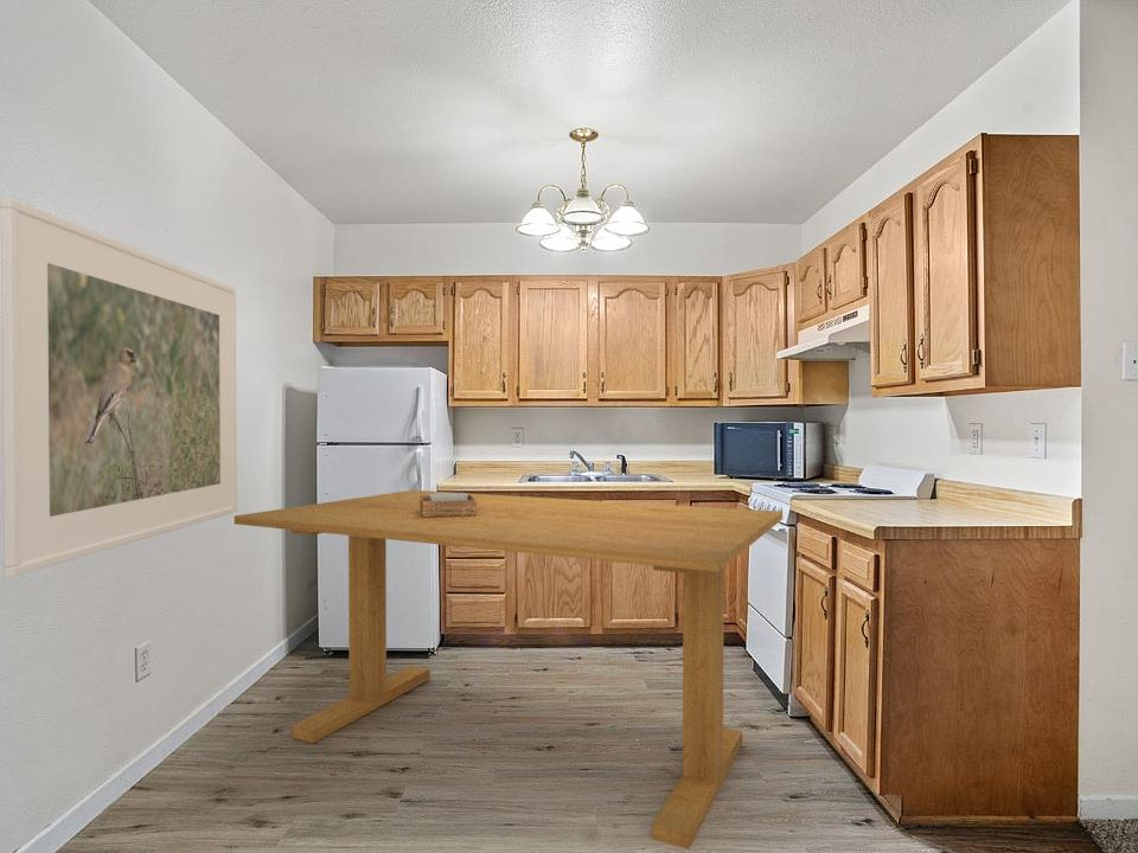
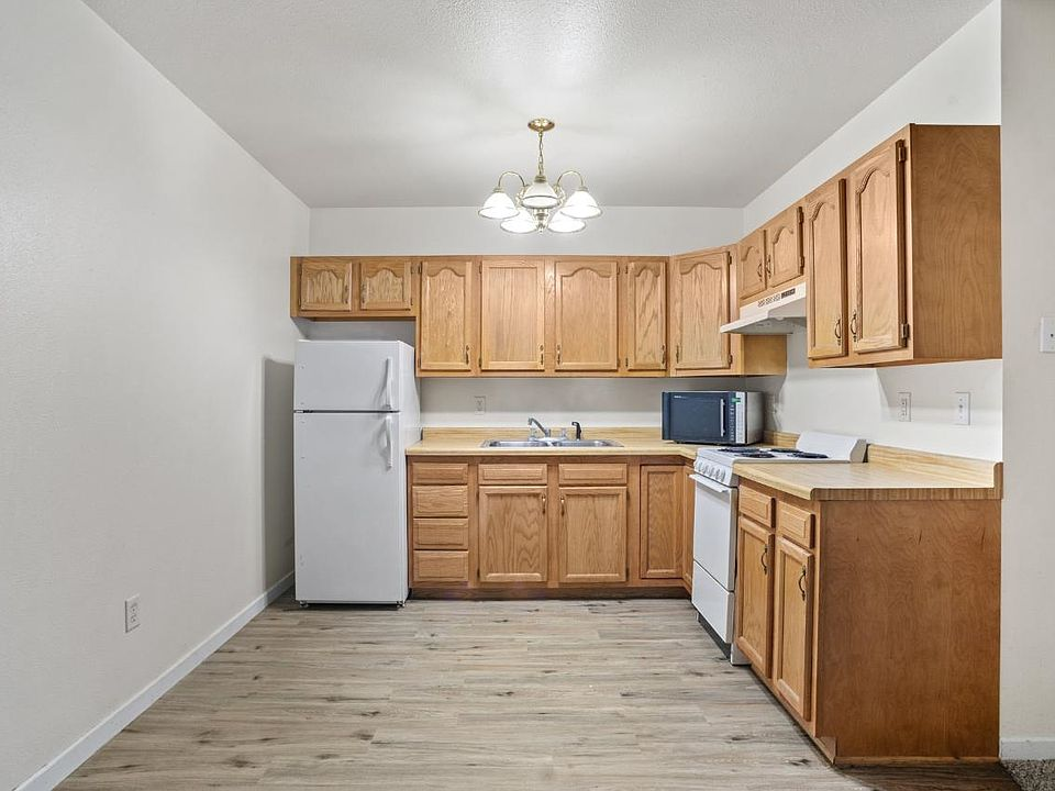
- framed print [0,197,238,578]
- dining table [234,489,784,851]
- napkin holder [420,492,477,517]
